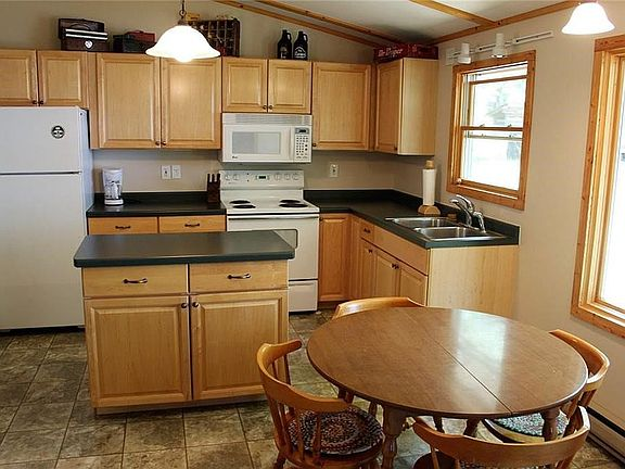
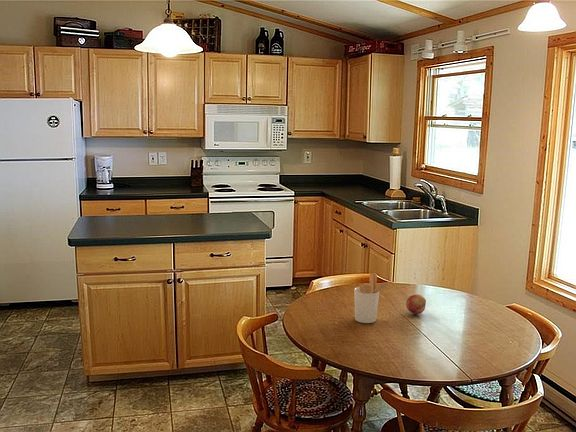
+ fruit [405,293,427,315]
+ utensil holder [353,272,394,324]
